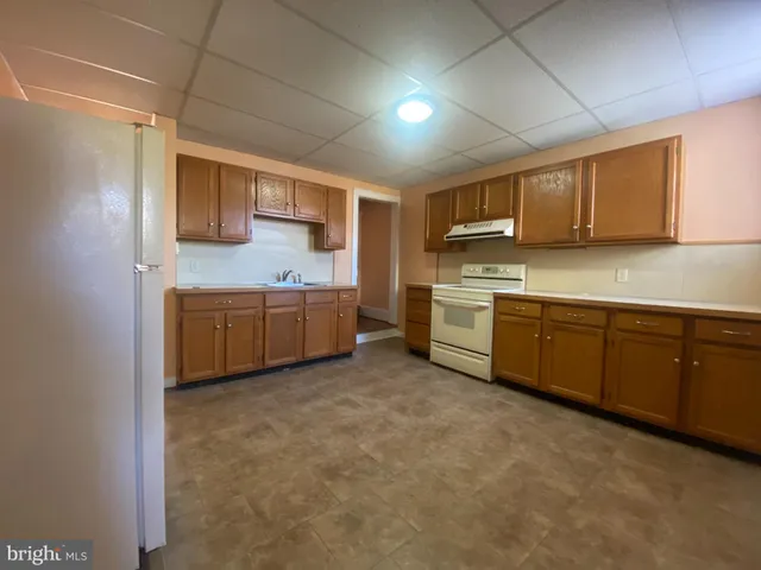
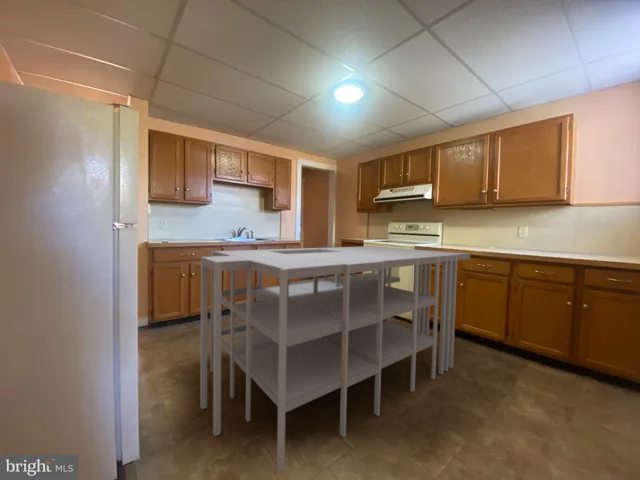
+ dining table [199,245,471,474]
